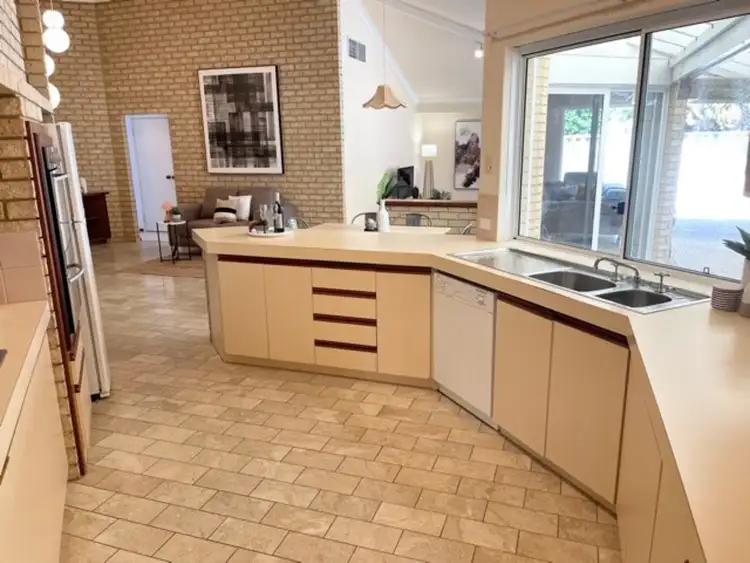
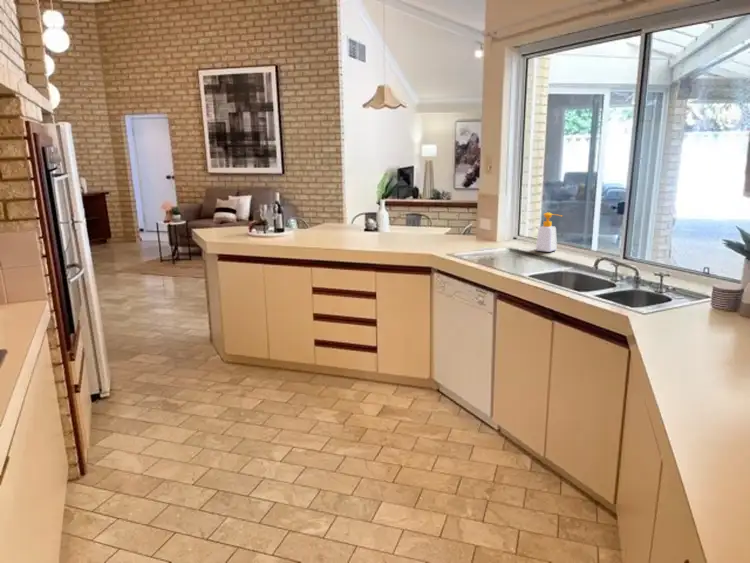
+ soap bottle [535,211,564,253]
